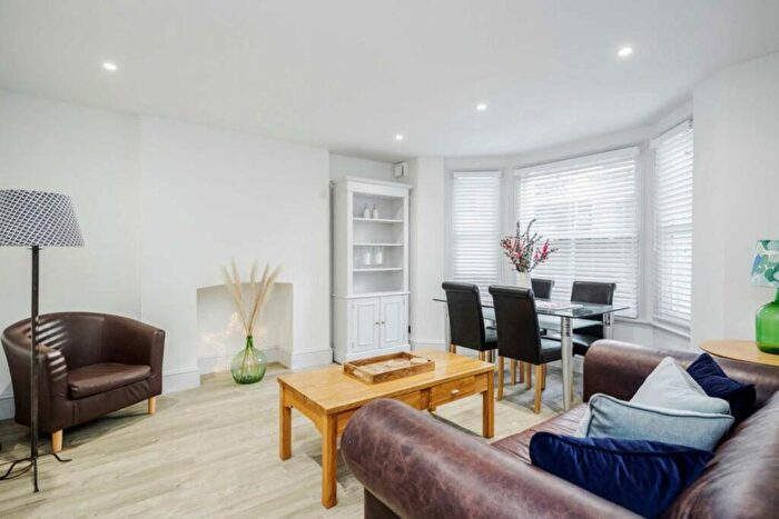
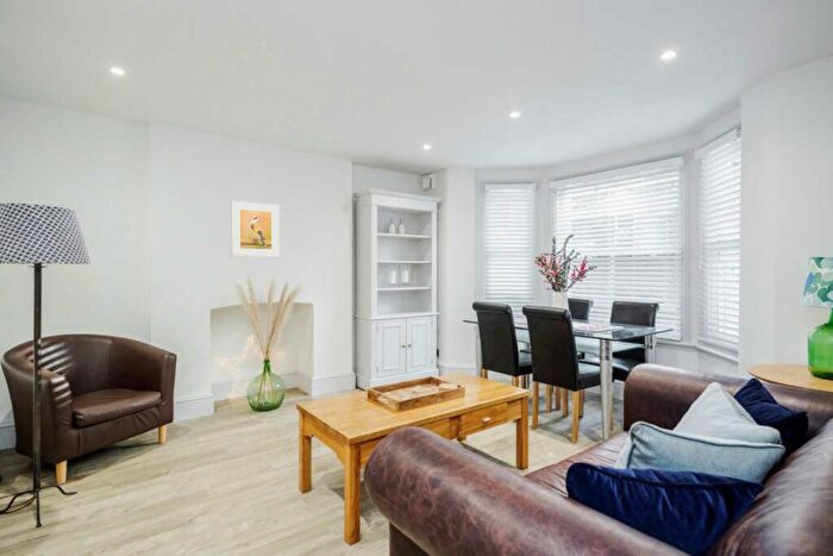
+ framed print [231,200,281,258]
